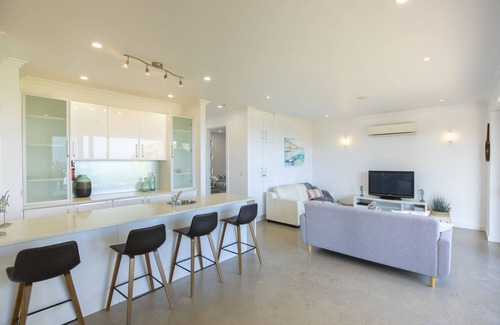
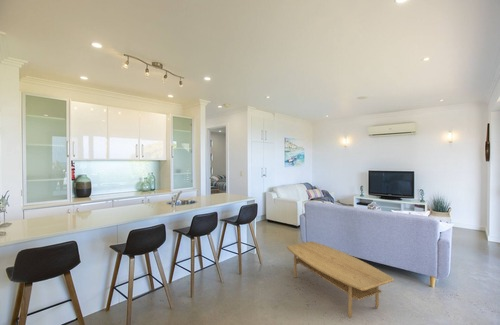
+ coffee table [286,241,395,319]
